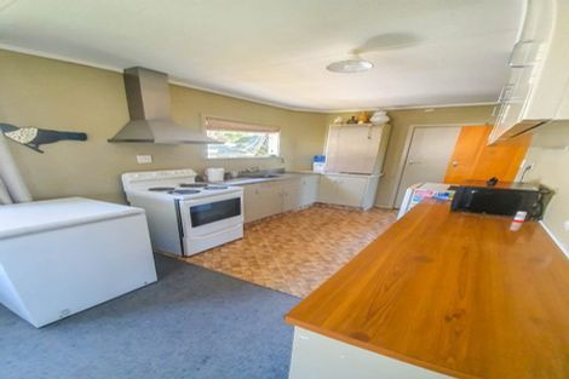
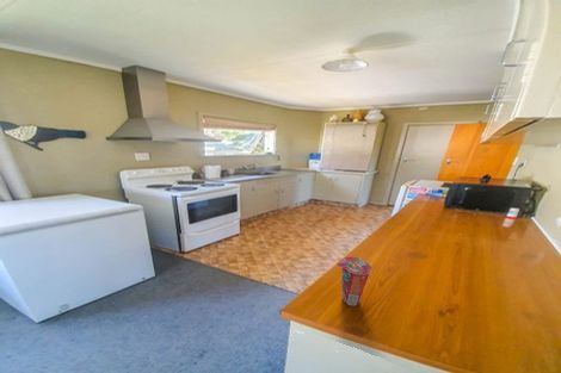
+ cup [335,256,372,306]
